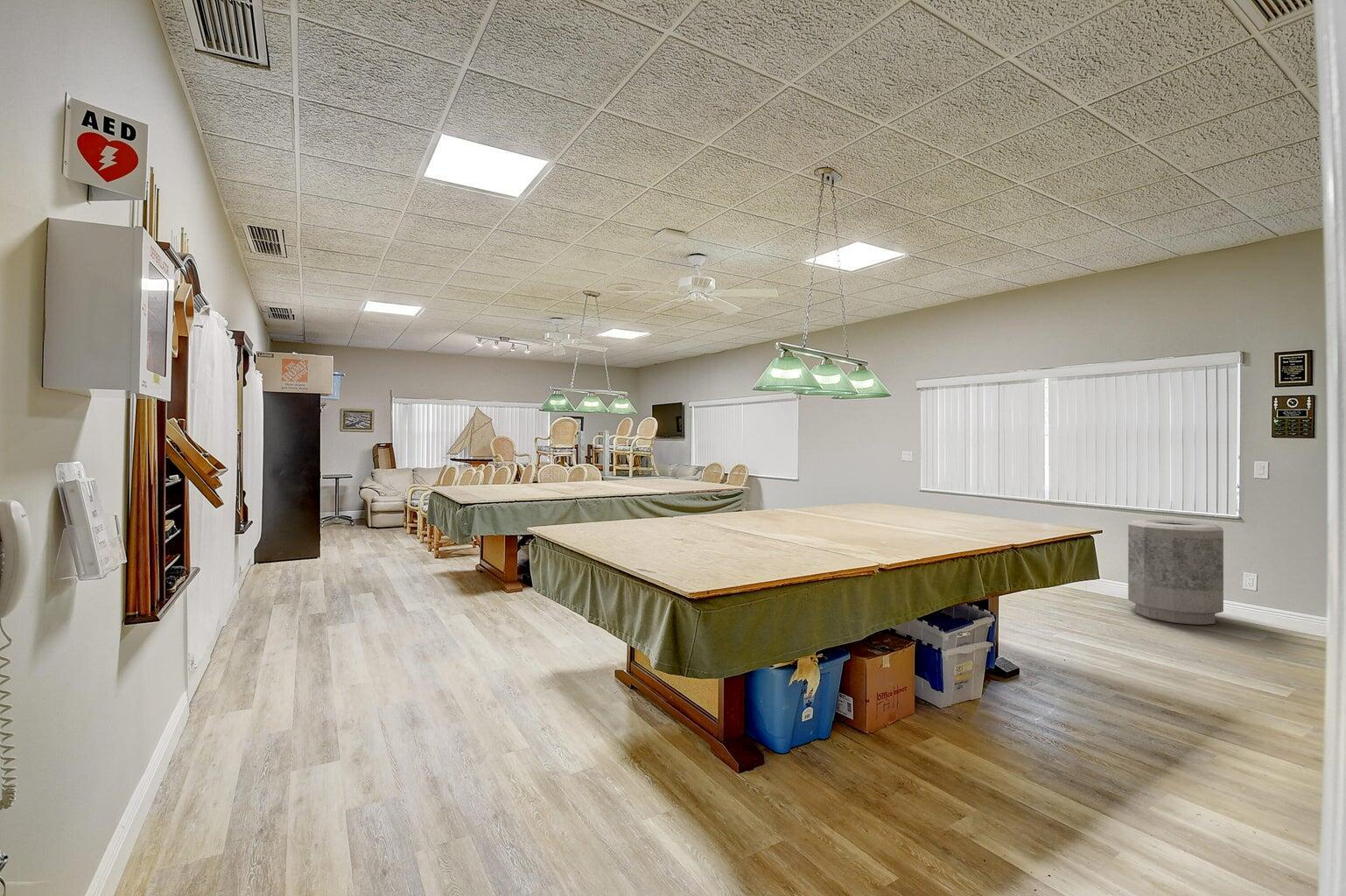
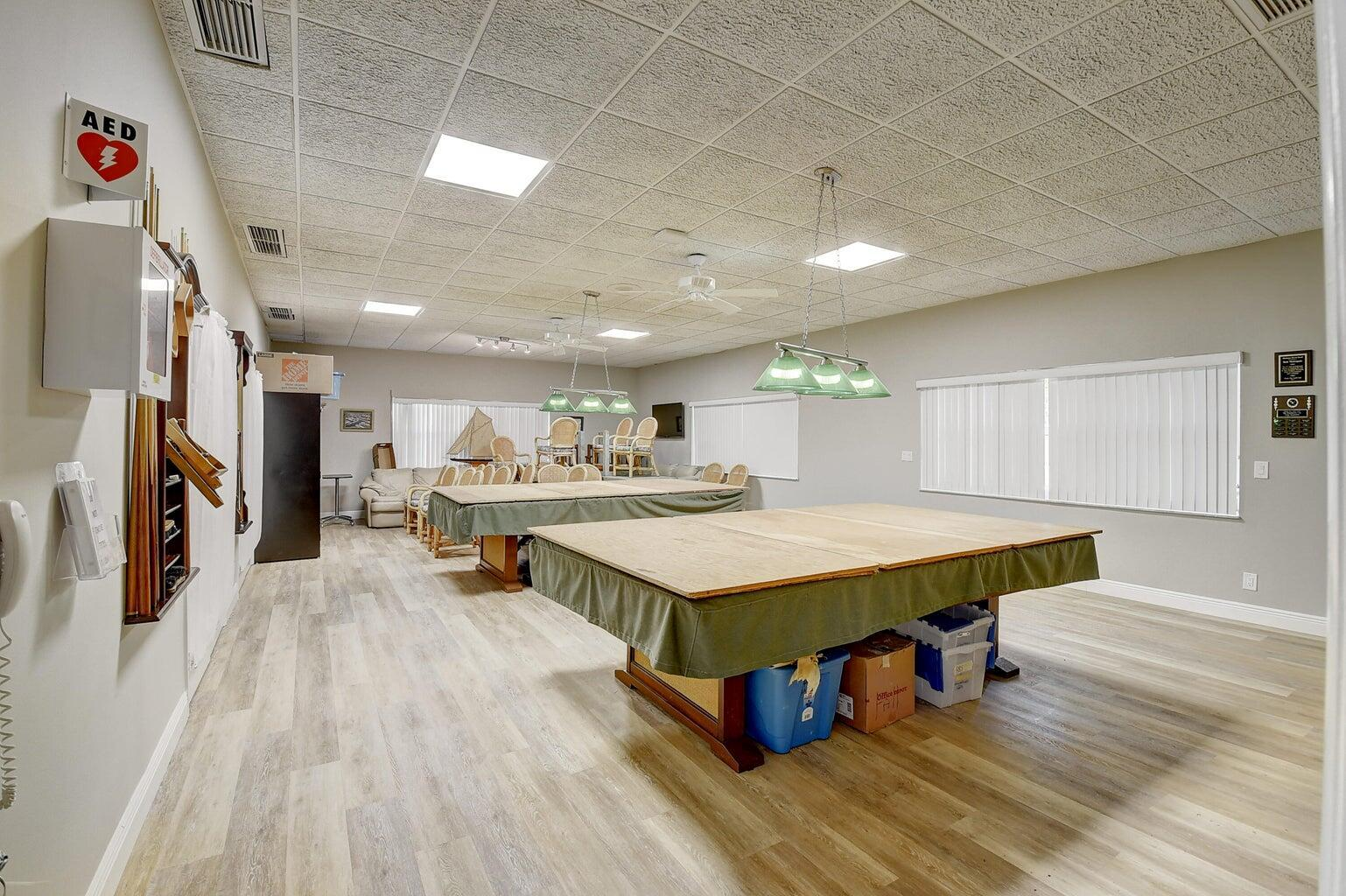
- trash can [1127,519,1224,626]
